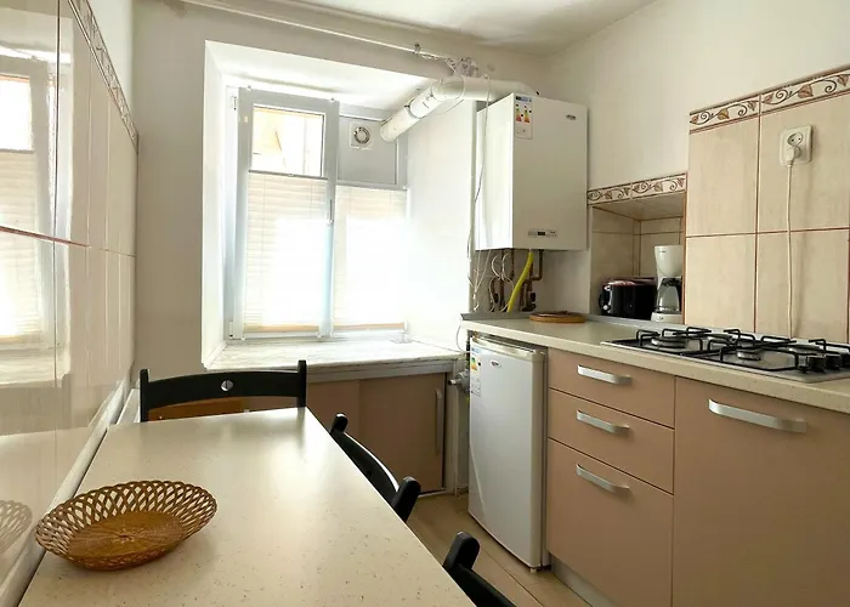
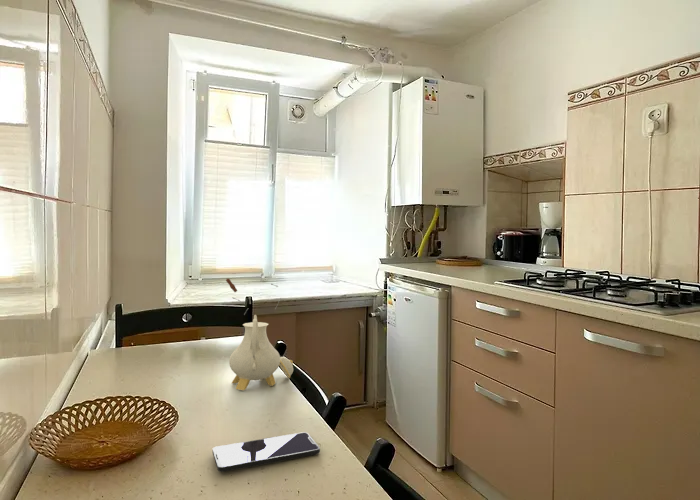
+ smartphone [212,431,321,473]
+ teapot [225,272,294,391]
